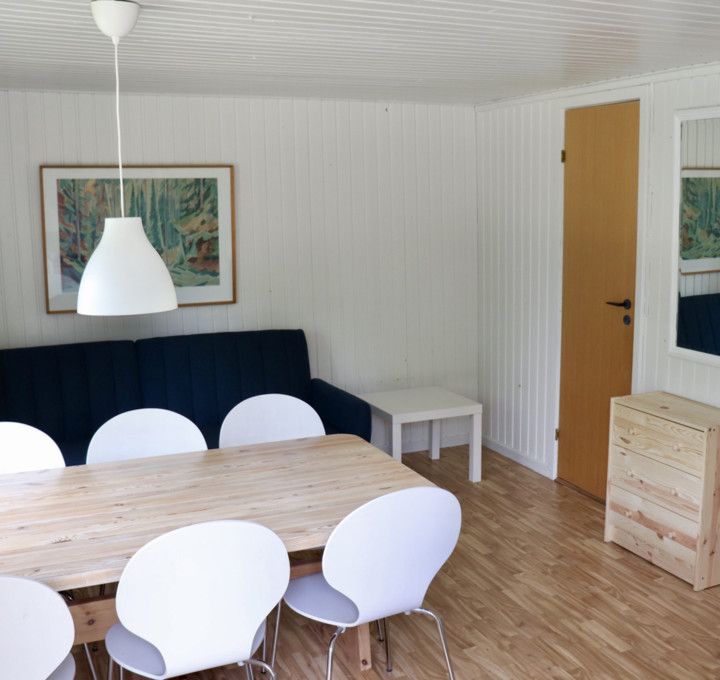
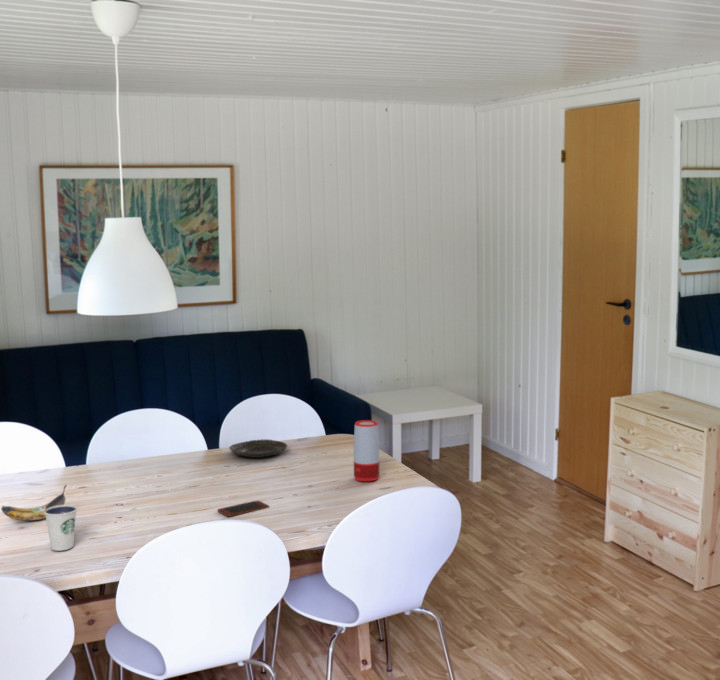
+ smartphone [216,499,270,518]
+ banana [0,484,68,522]
+ tart tin [228,438,288,459]
+ dixie cup [44,504,78,552]
+ speaker [353,419,380,482]
